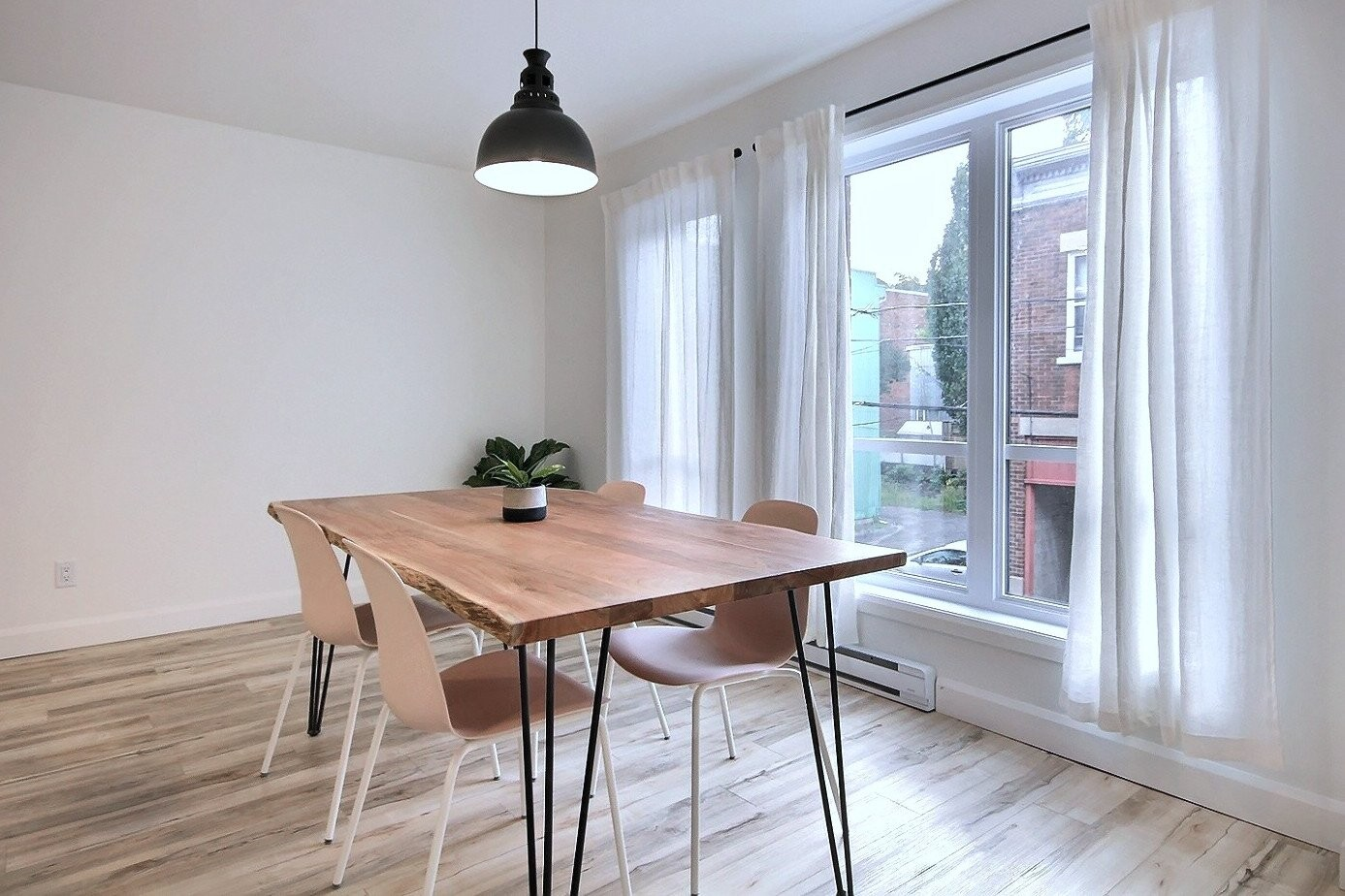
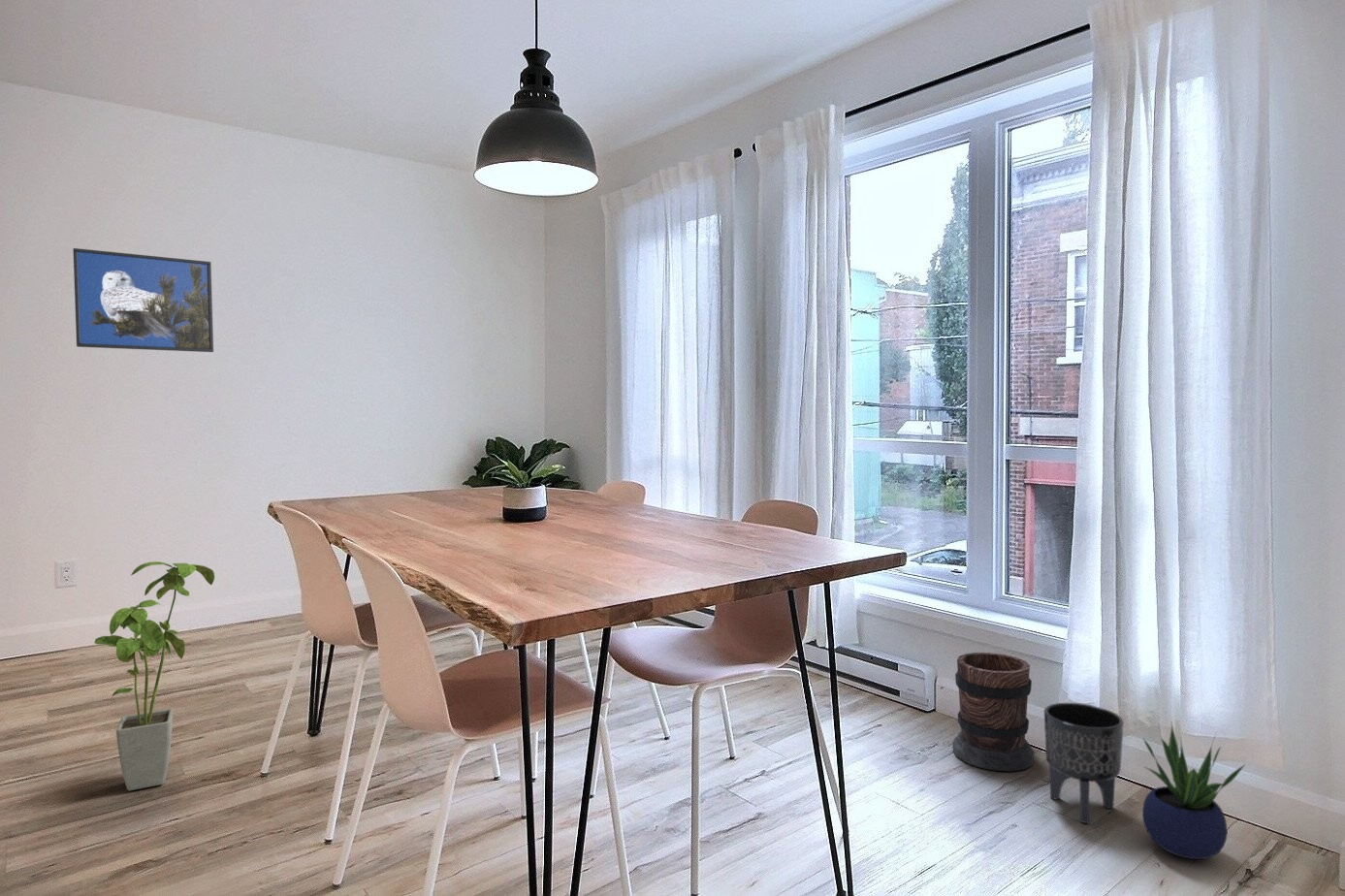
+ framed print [72,247,214,353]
+ house plant [94,560,215,791]
+ wooden barrel [952,652,1035,772]
+ potted plant [1141,722,1247,860]
+ planter [1043,702,1125,824]
